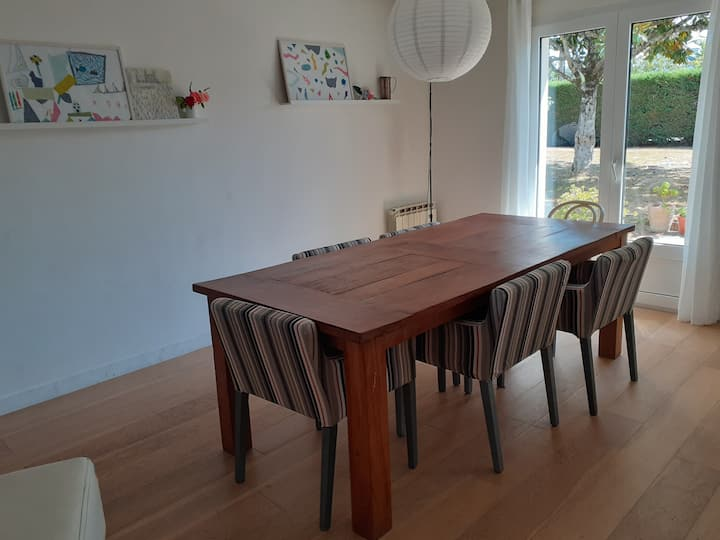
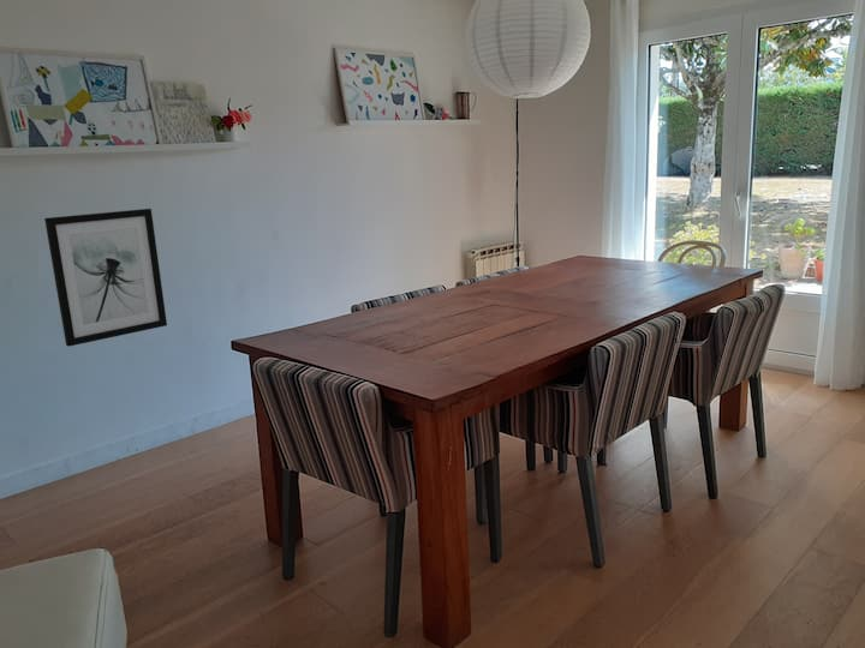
+ wall art [43,208,168,348]
